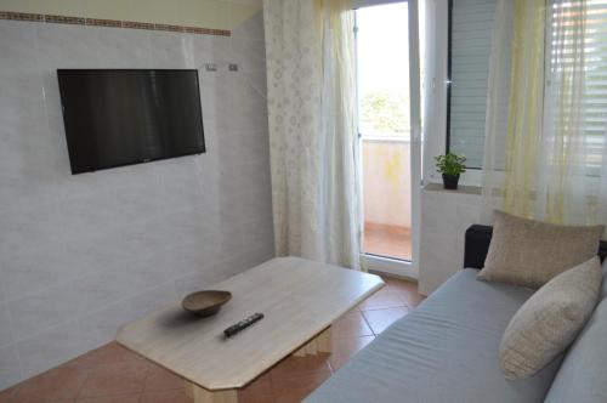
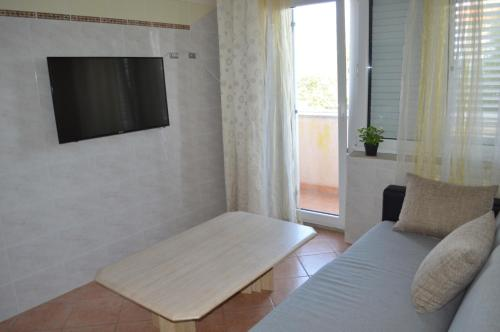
- decorative bowl [181,289,233,317]
- remote control [222,312,265,336]
